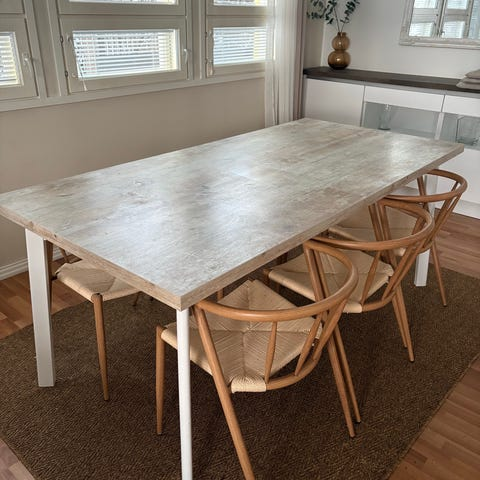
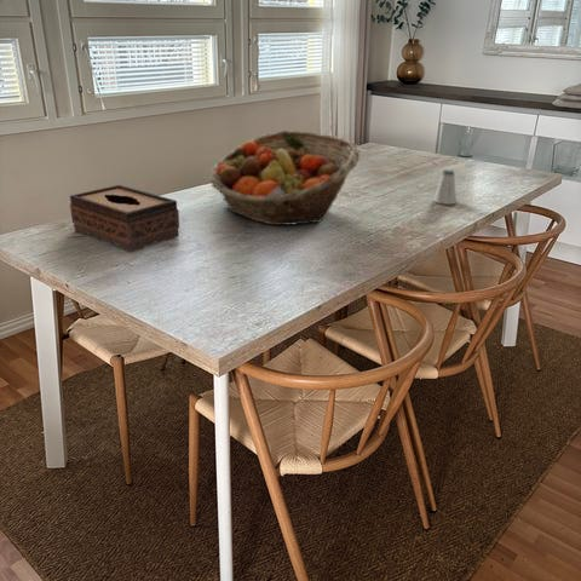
+ fruit basket [208,130,361,226]
+ tissue box [69,184,180,253]
+ saltshaker [432,168,458,206]
